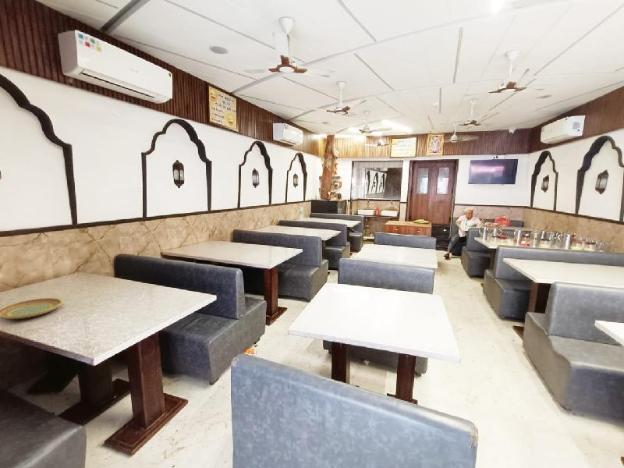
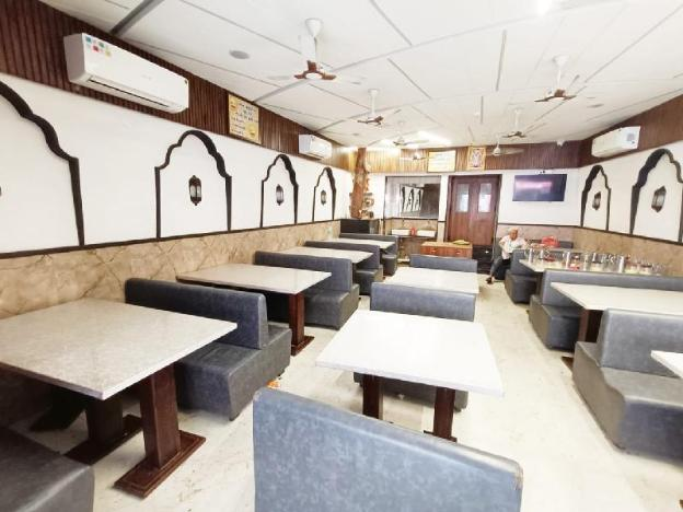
- plate [0,297,63,320]
